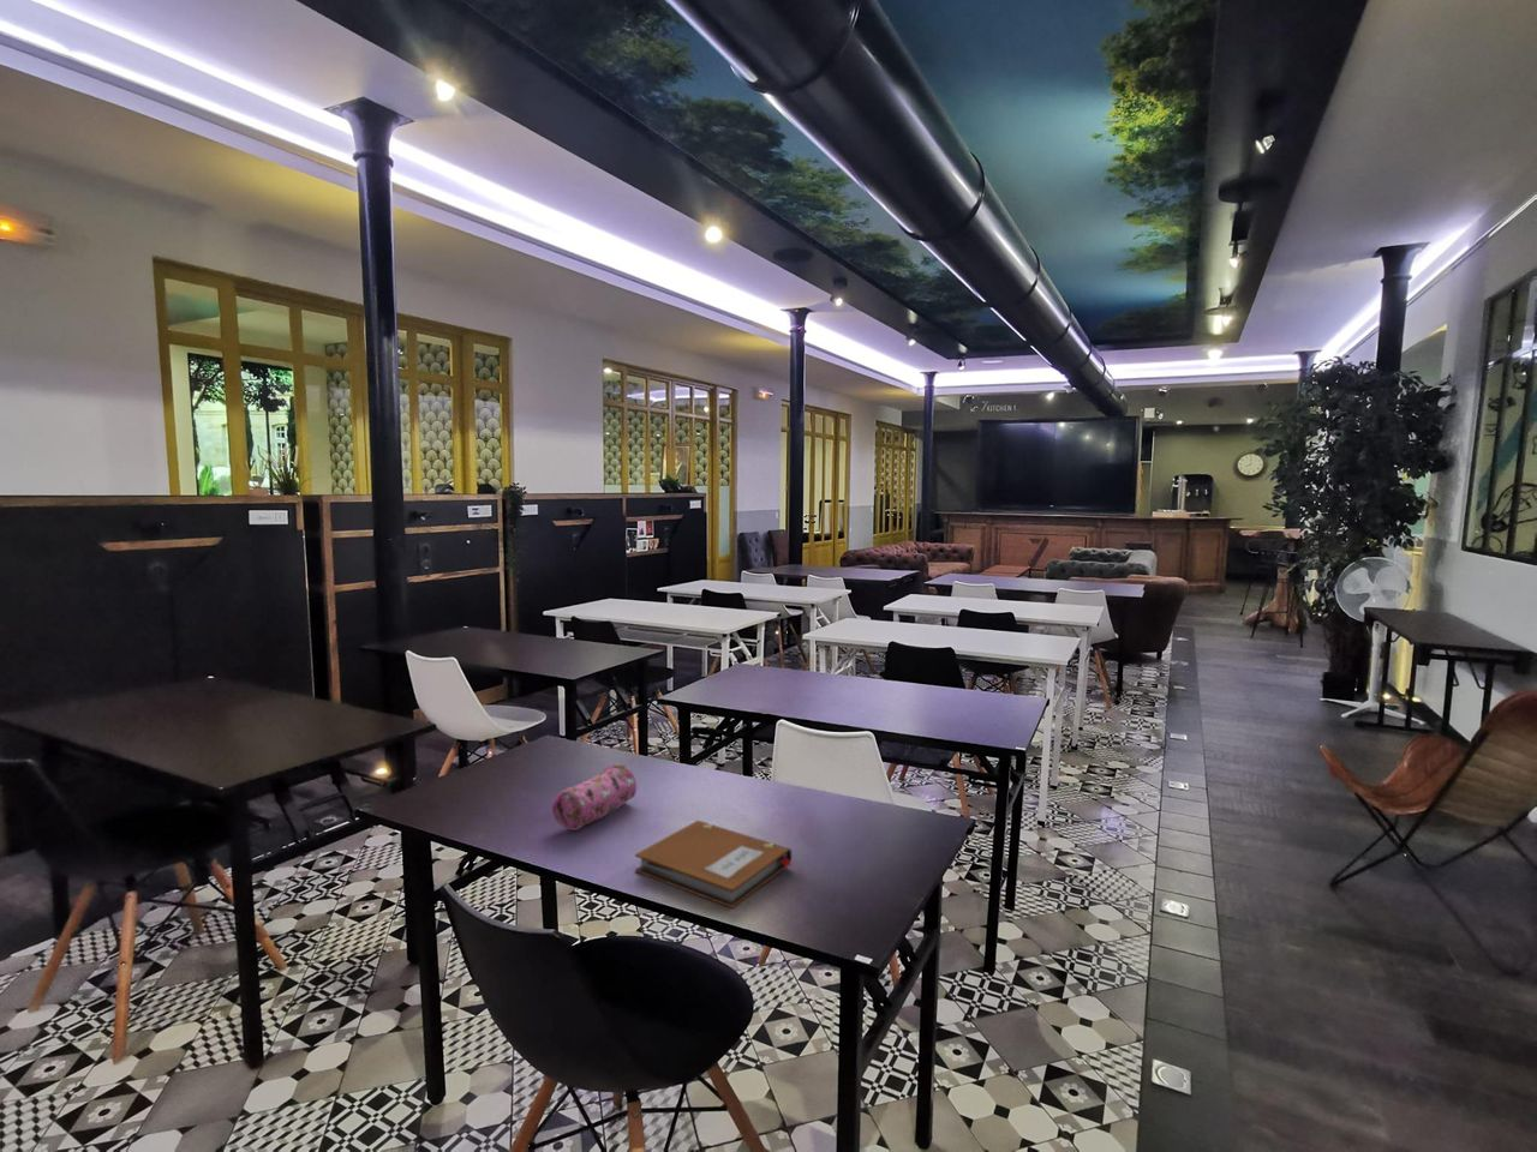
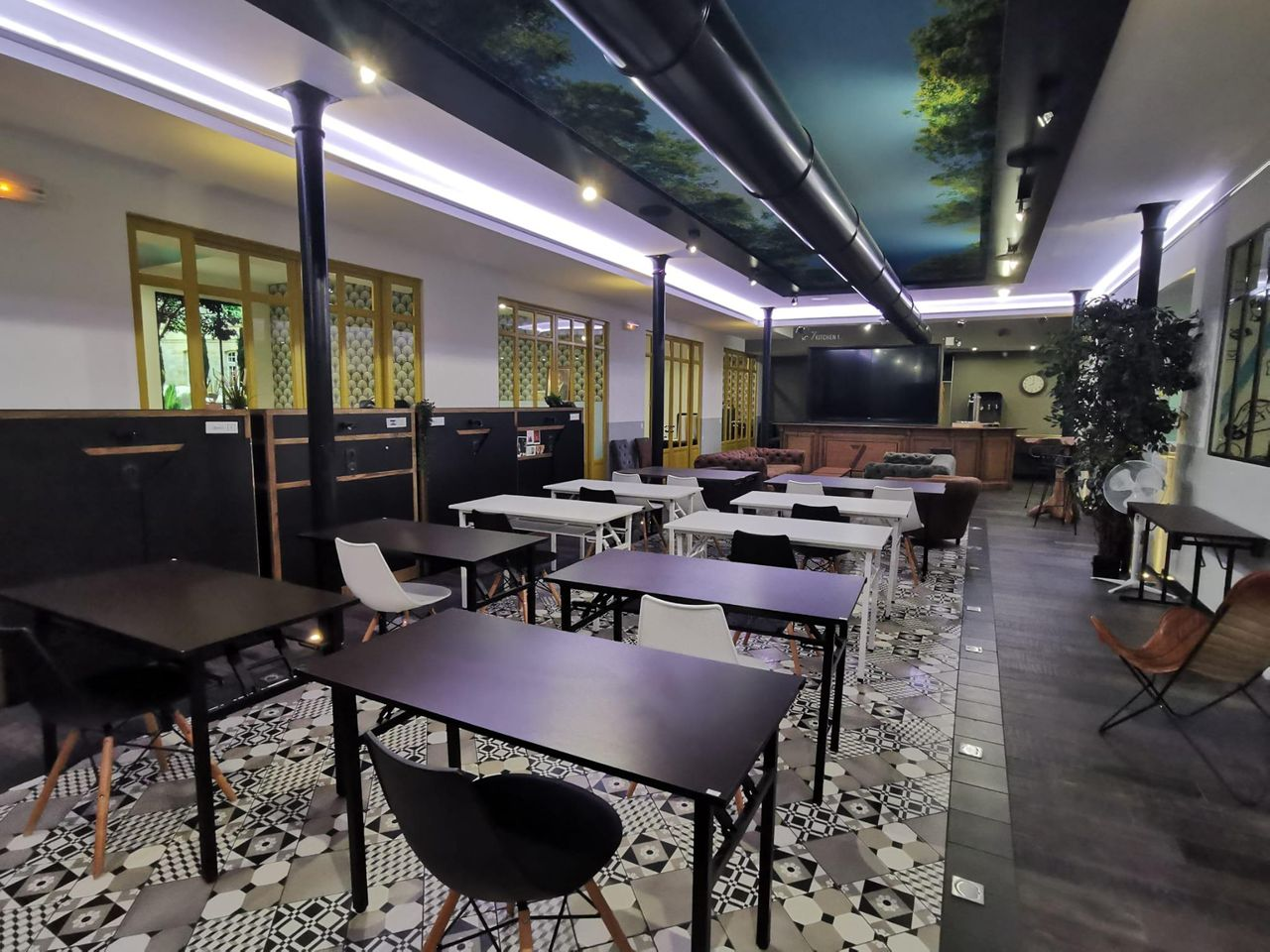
- pencil case [551,764,638,831]
- notebook [634,819,793,910]
